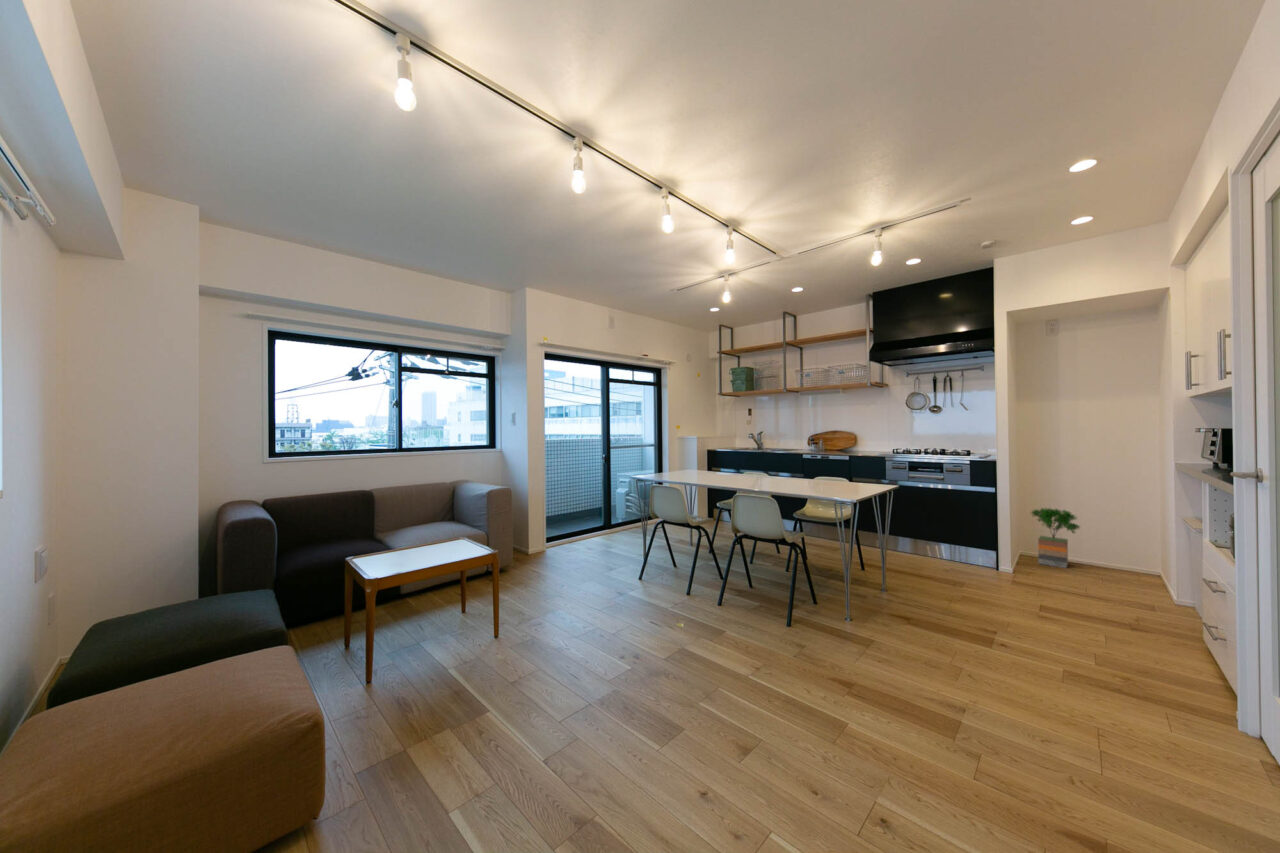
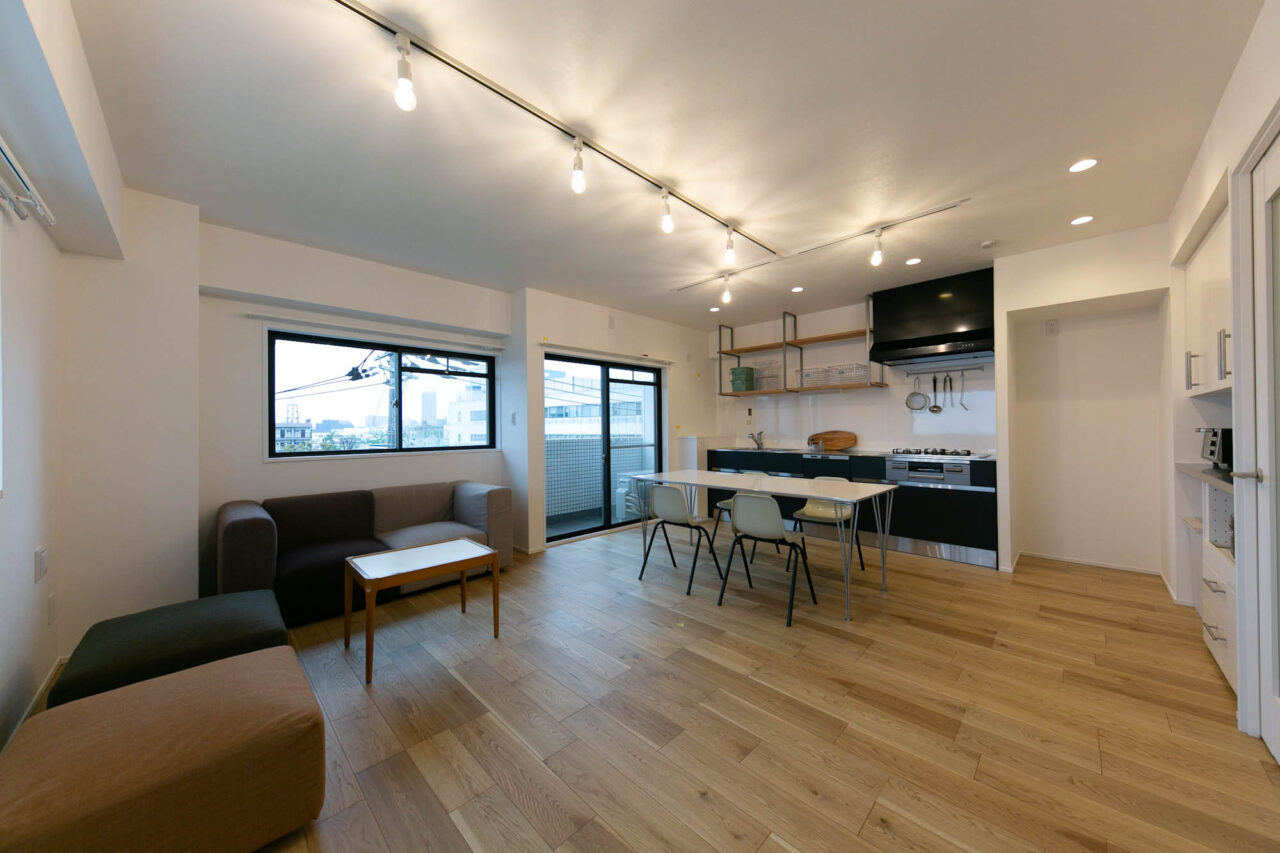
- potted tree [1029,506,1081,569]
